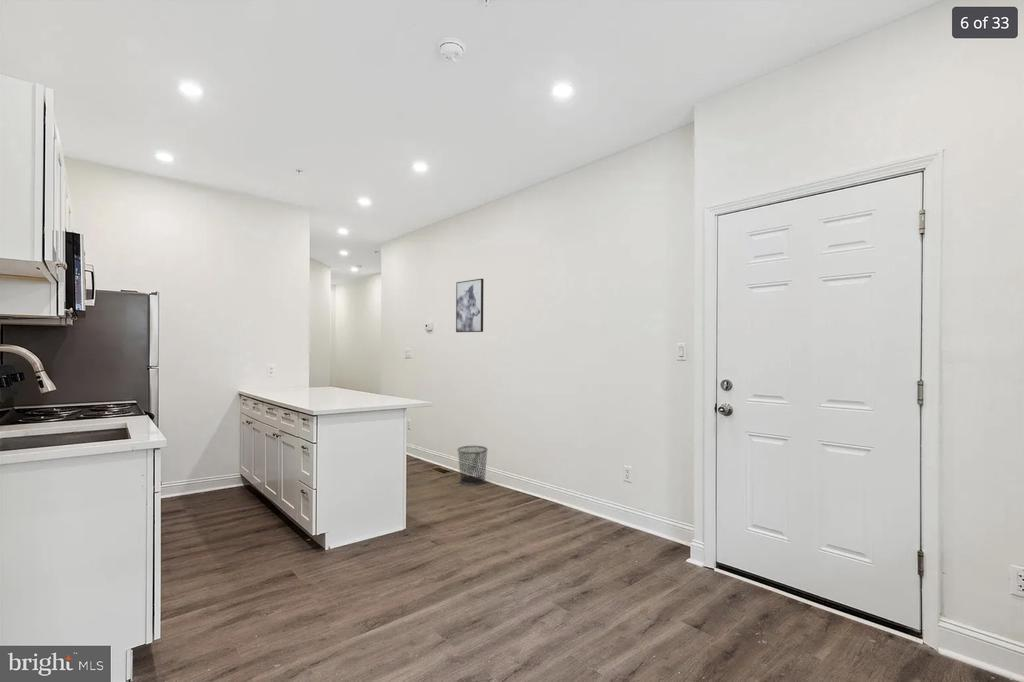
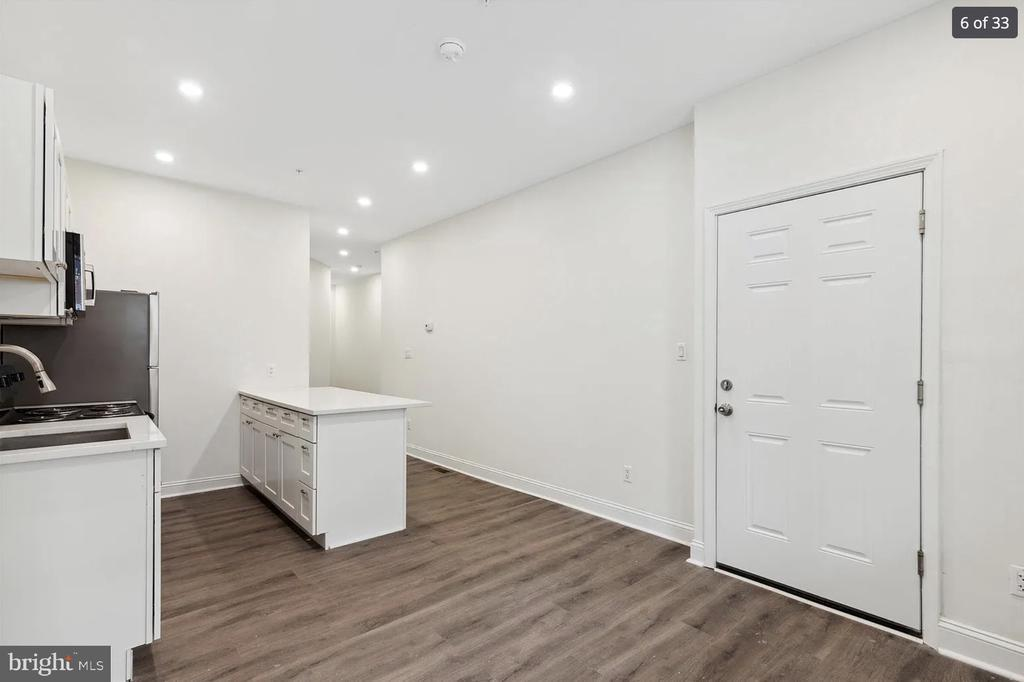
- waste bin [456,445,489,486]
- wall art [455,278,484,333]
